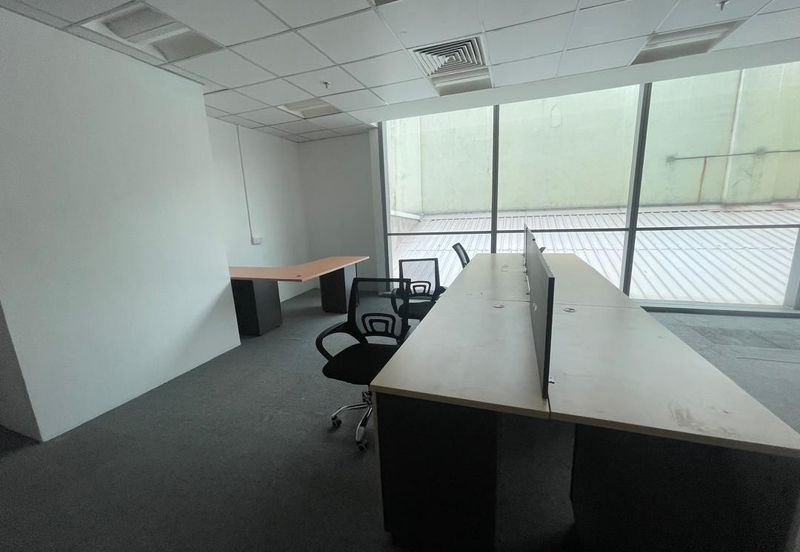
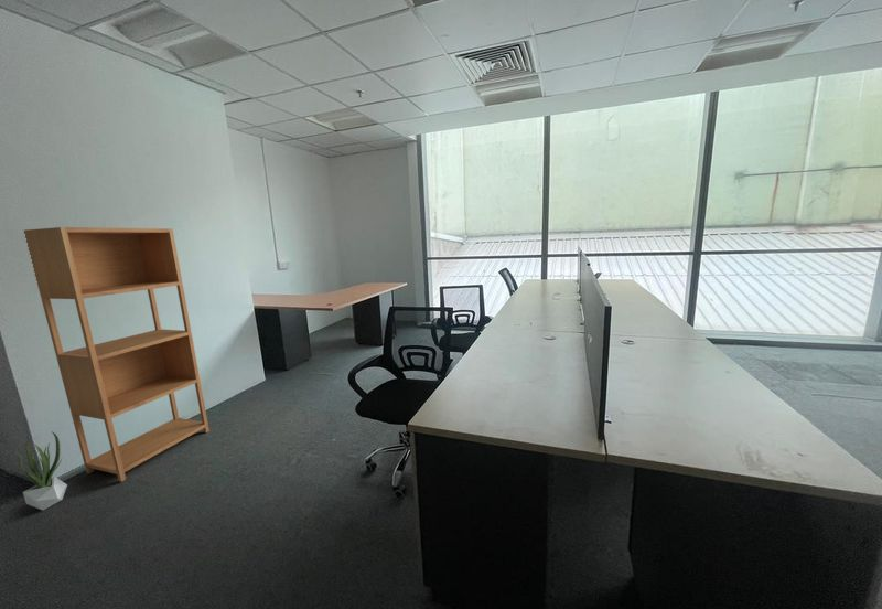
+ potted plant [15,430,68,512]
+ bookcase [23,226,211,483]
